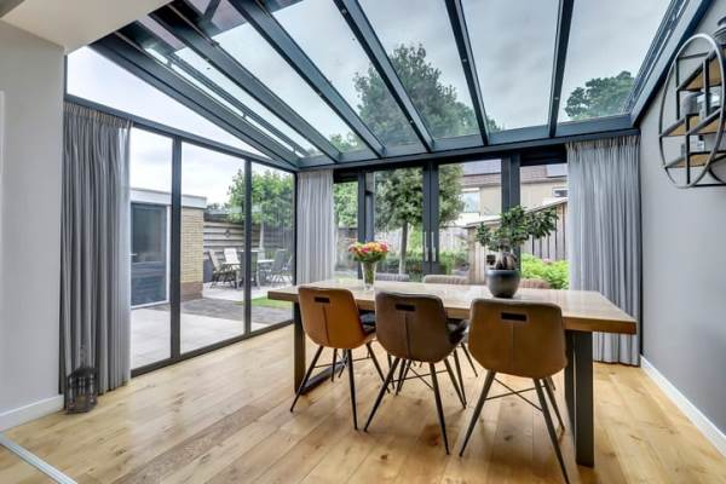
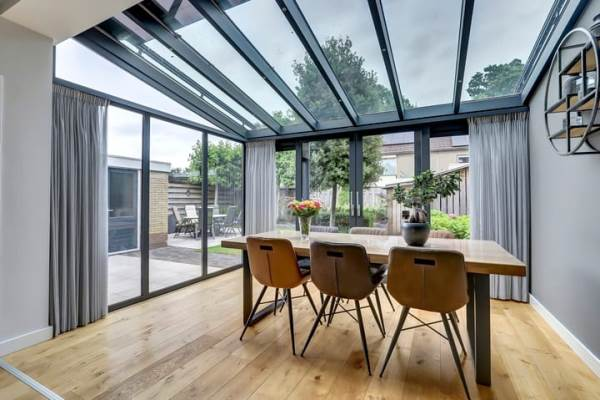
- lantern [63,344,100,415]
